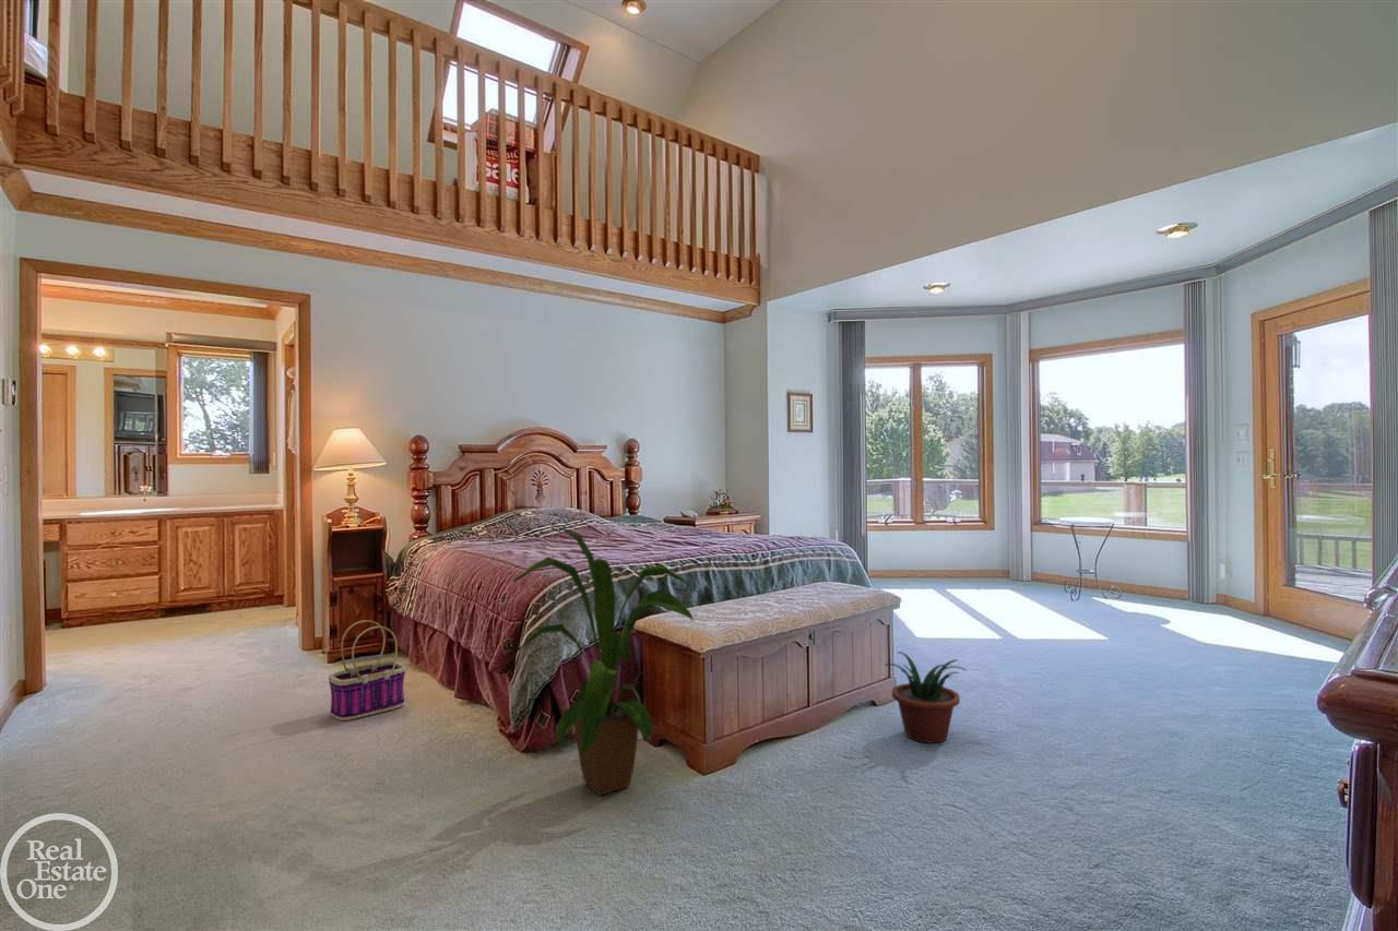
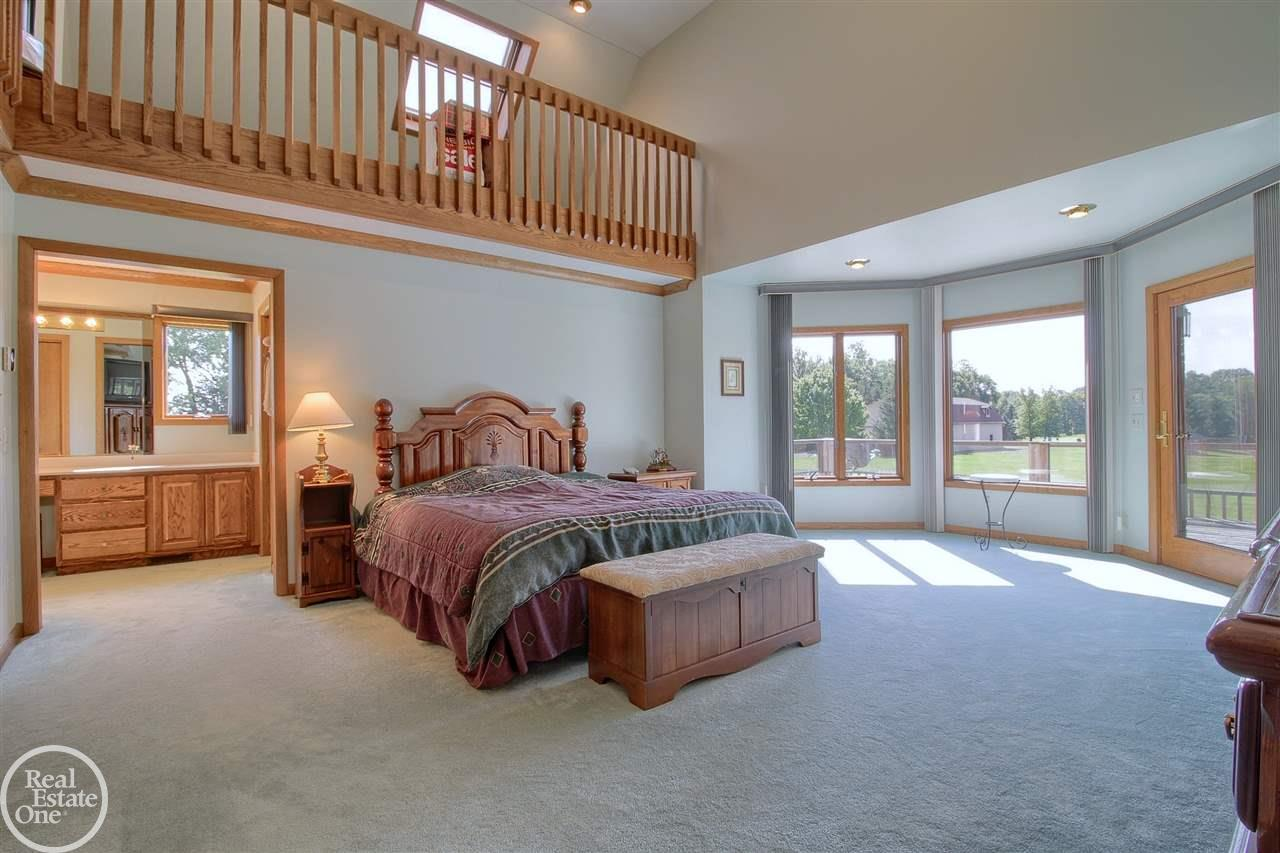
- house plant [506,524,707,797]
- potted plant [884,650,968,744]
- basket [328,619,406,721]
